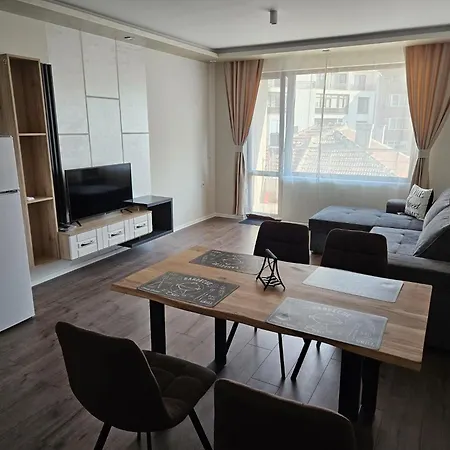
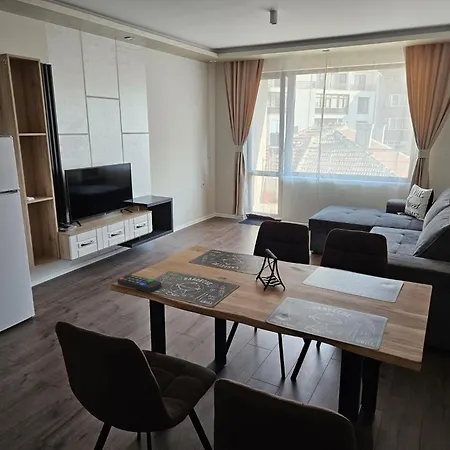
+ remote control [117,274,163,293]
